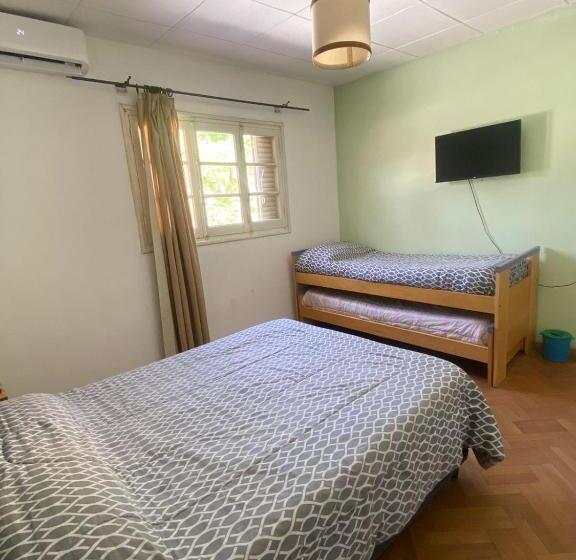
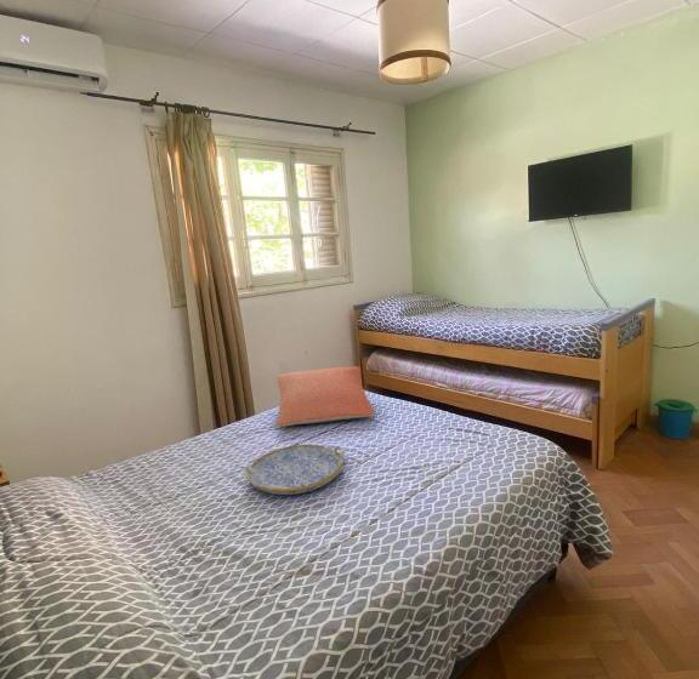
+ pillow [274,365,375,428]
+ serving tray [241,444,346,496]
